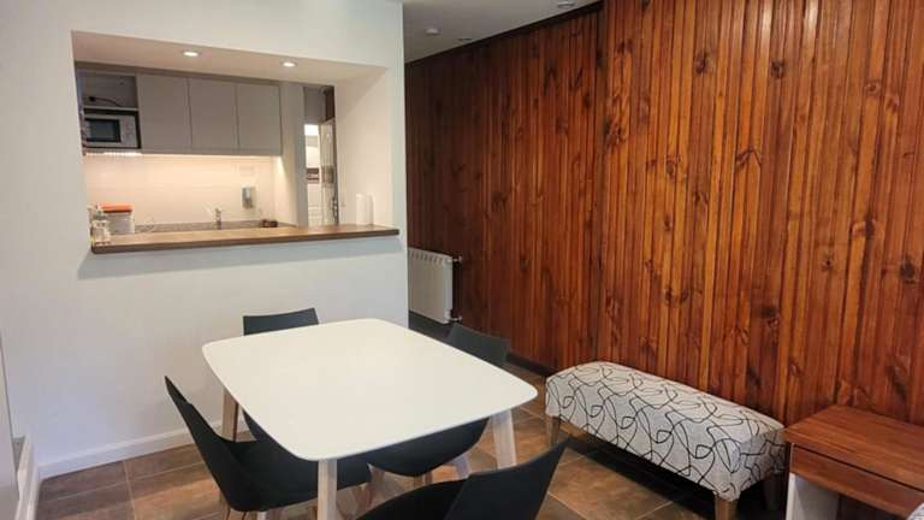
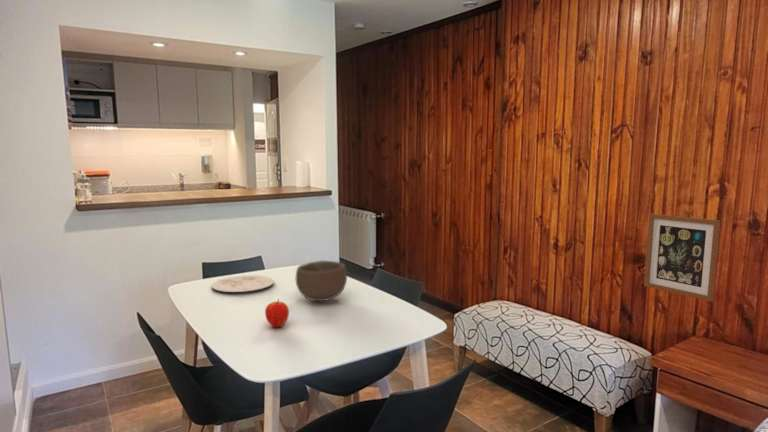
+ bowl [295,260,348,302]
+ wall art [643,213,721,302]
+ apple [264,298,290,329]
+ plate [211,274,275,293]
